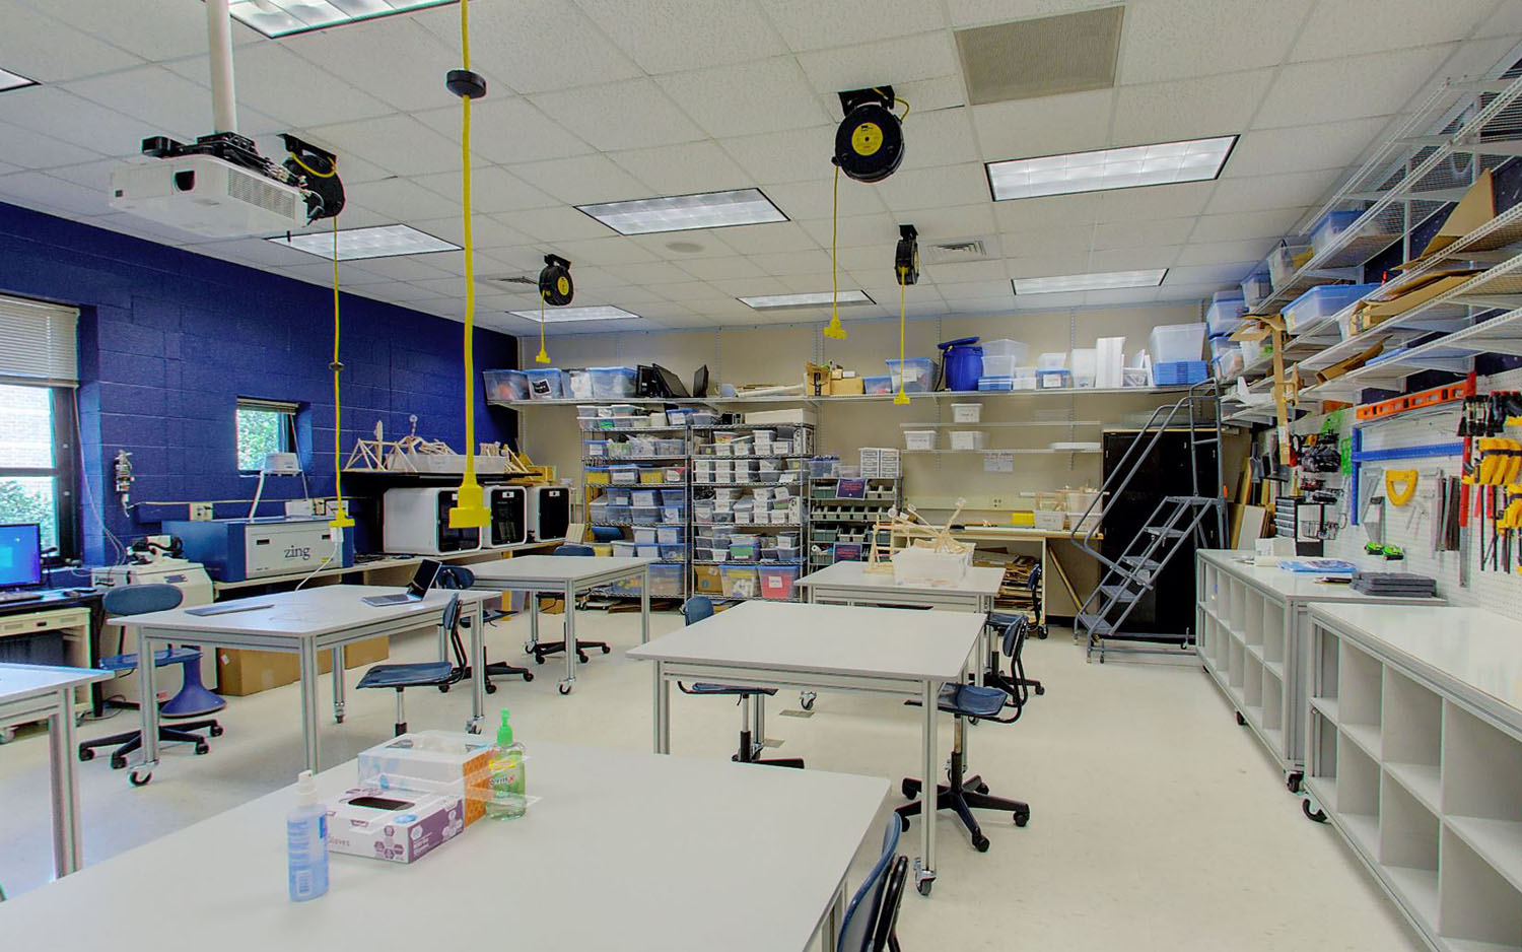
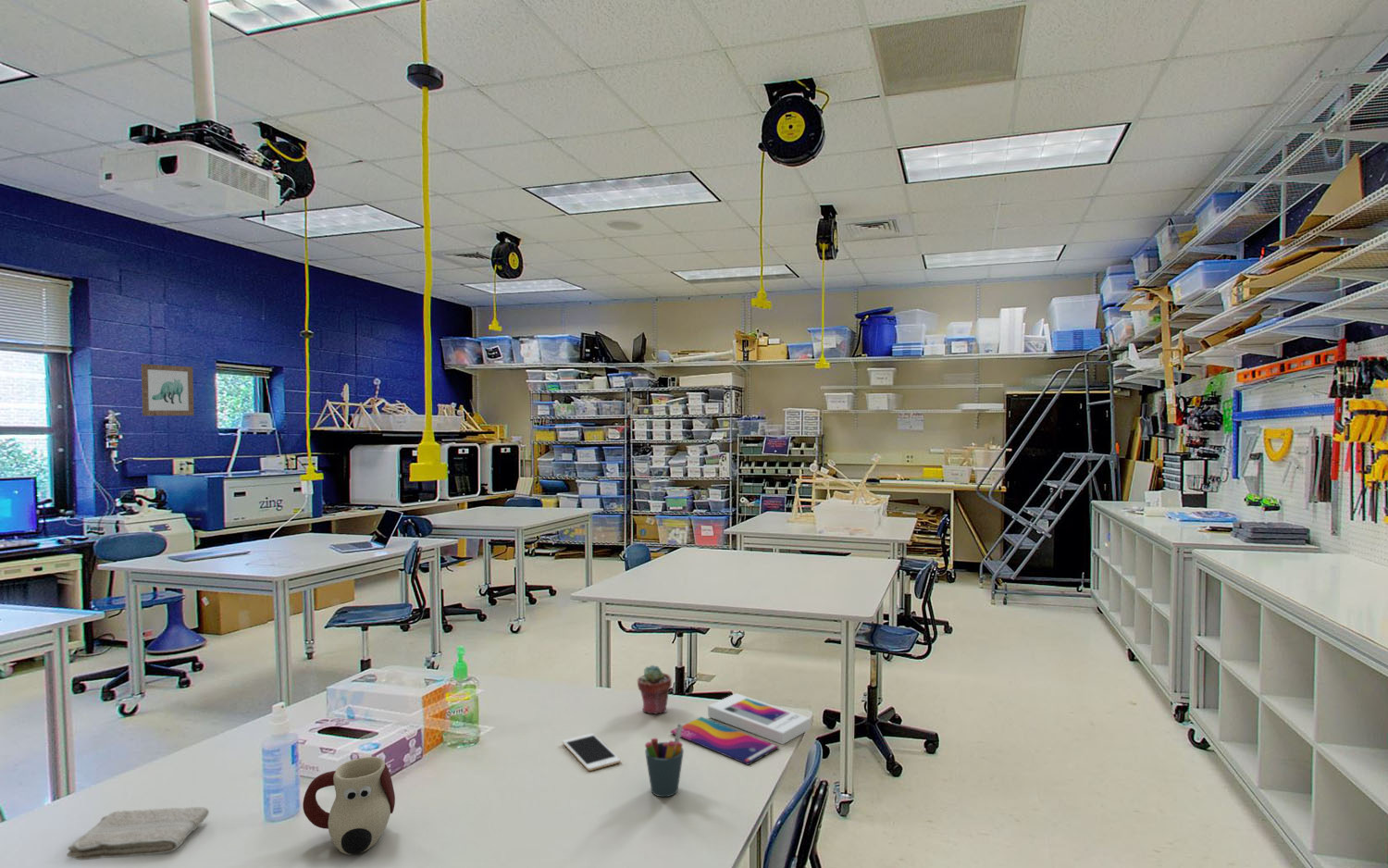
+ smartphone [670,692,812,766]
+ potted succulent [637,664,673,715]
+ mug [302,756,396,856]
+ wall art [141,363,194,416]
+ washcloth [66,806,210,861]
+ cell phone [562,733,622,772]
+ pen holder [644,723,685,798]
